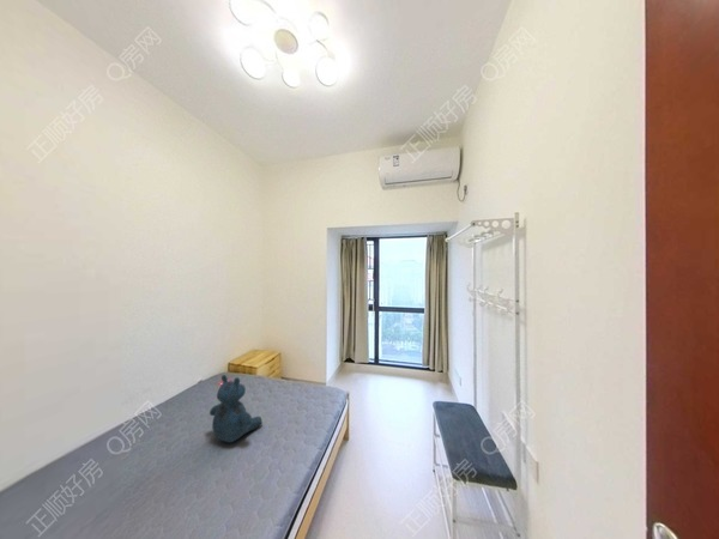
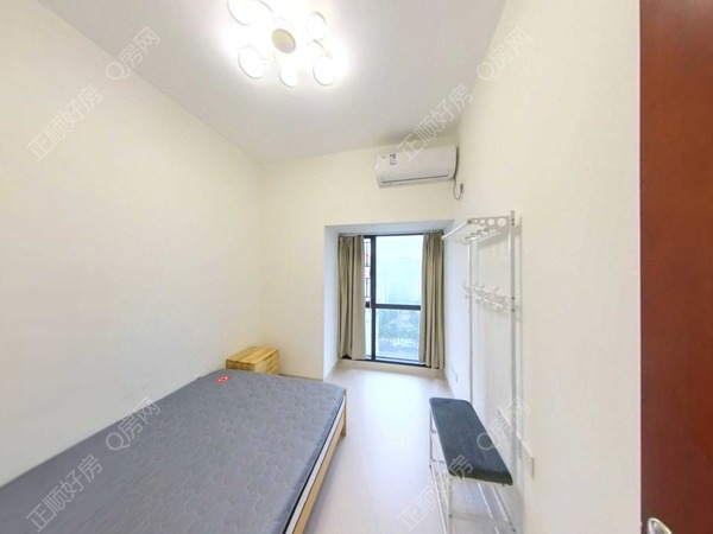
- teddy bear [209,374,264,443]
